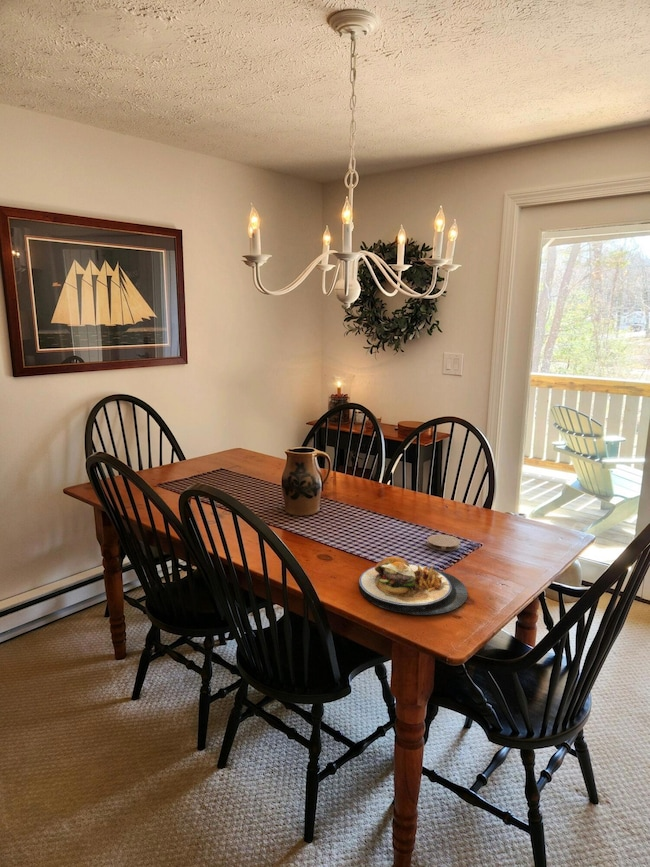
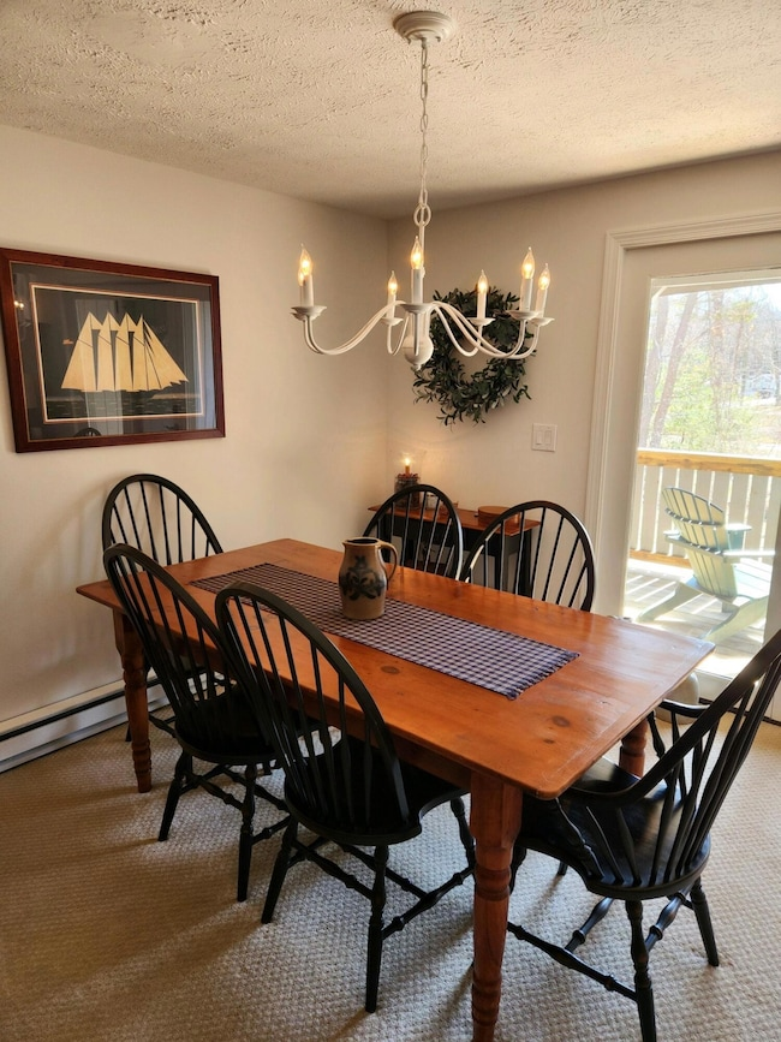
- coaster [426,534,461,552]
- plate [358,556,469,616]
